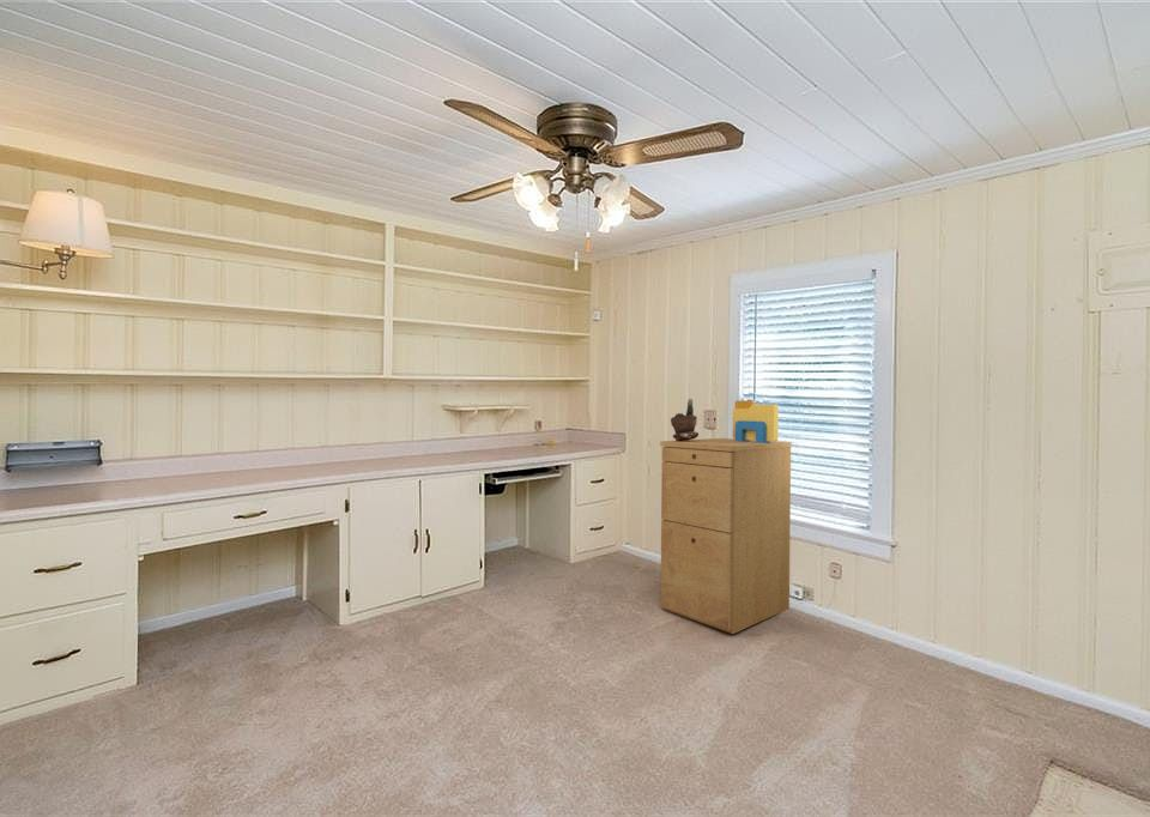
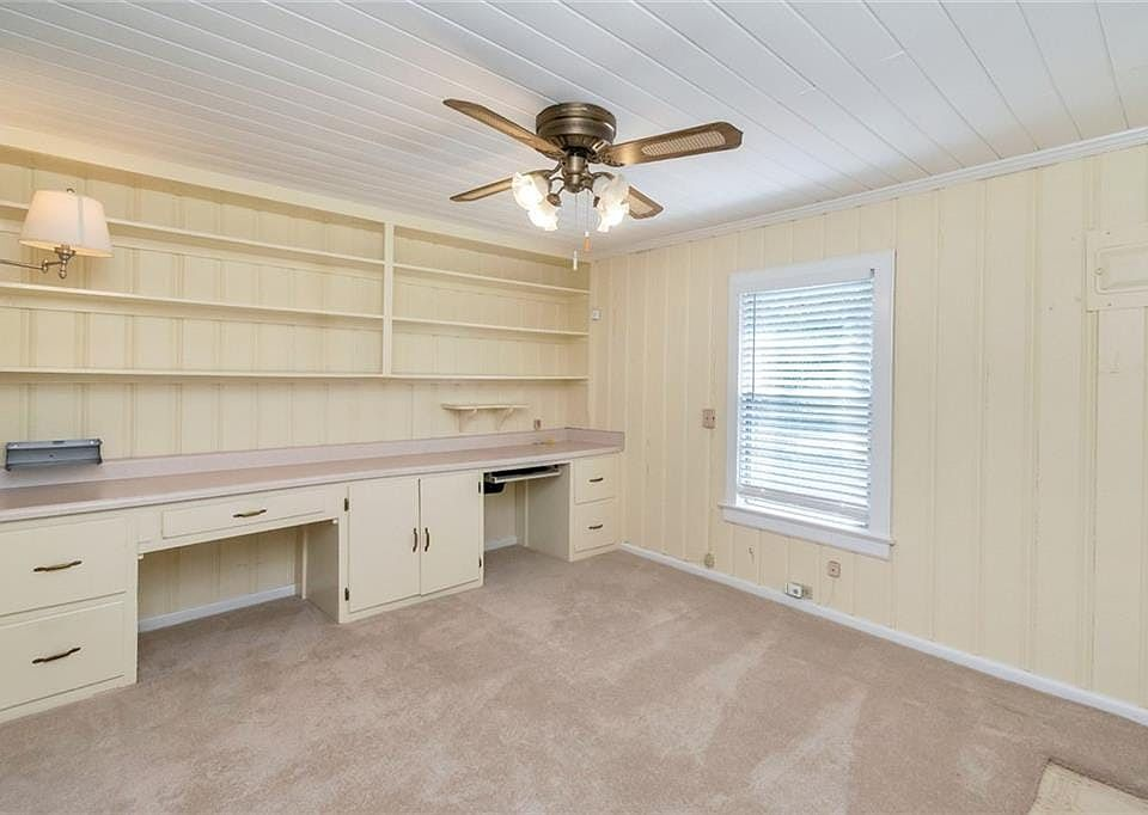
- filing cabinet [659,437,793,635]
- folder [732,399,780,443]
- potted plant [670,398,700,441]
